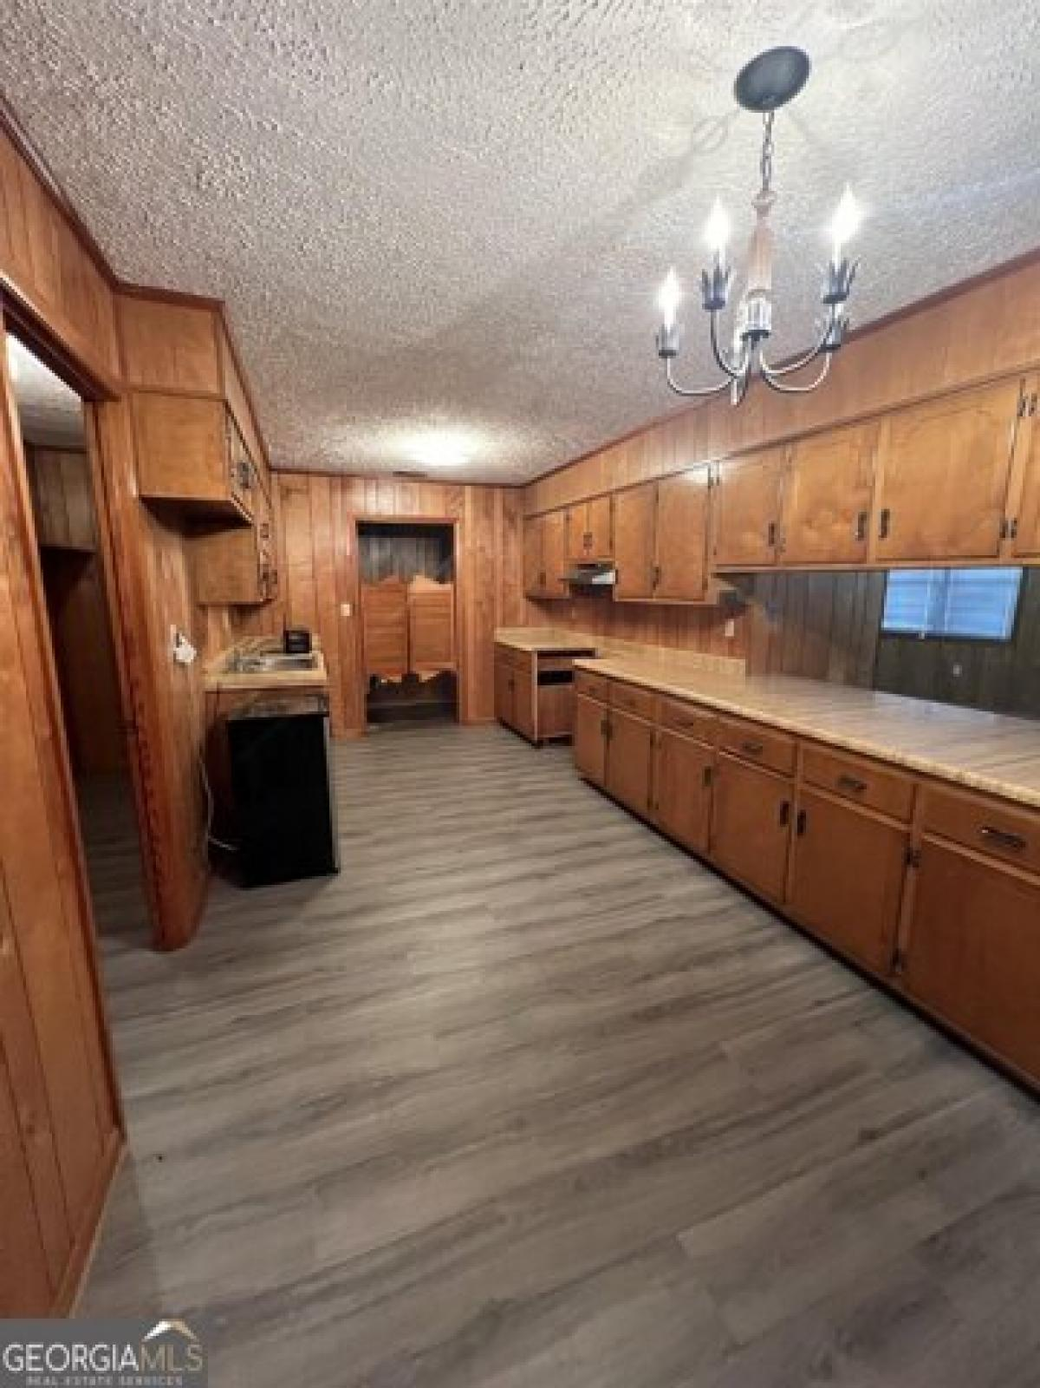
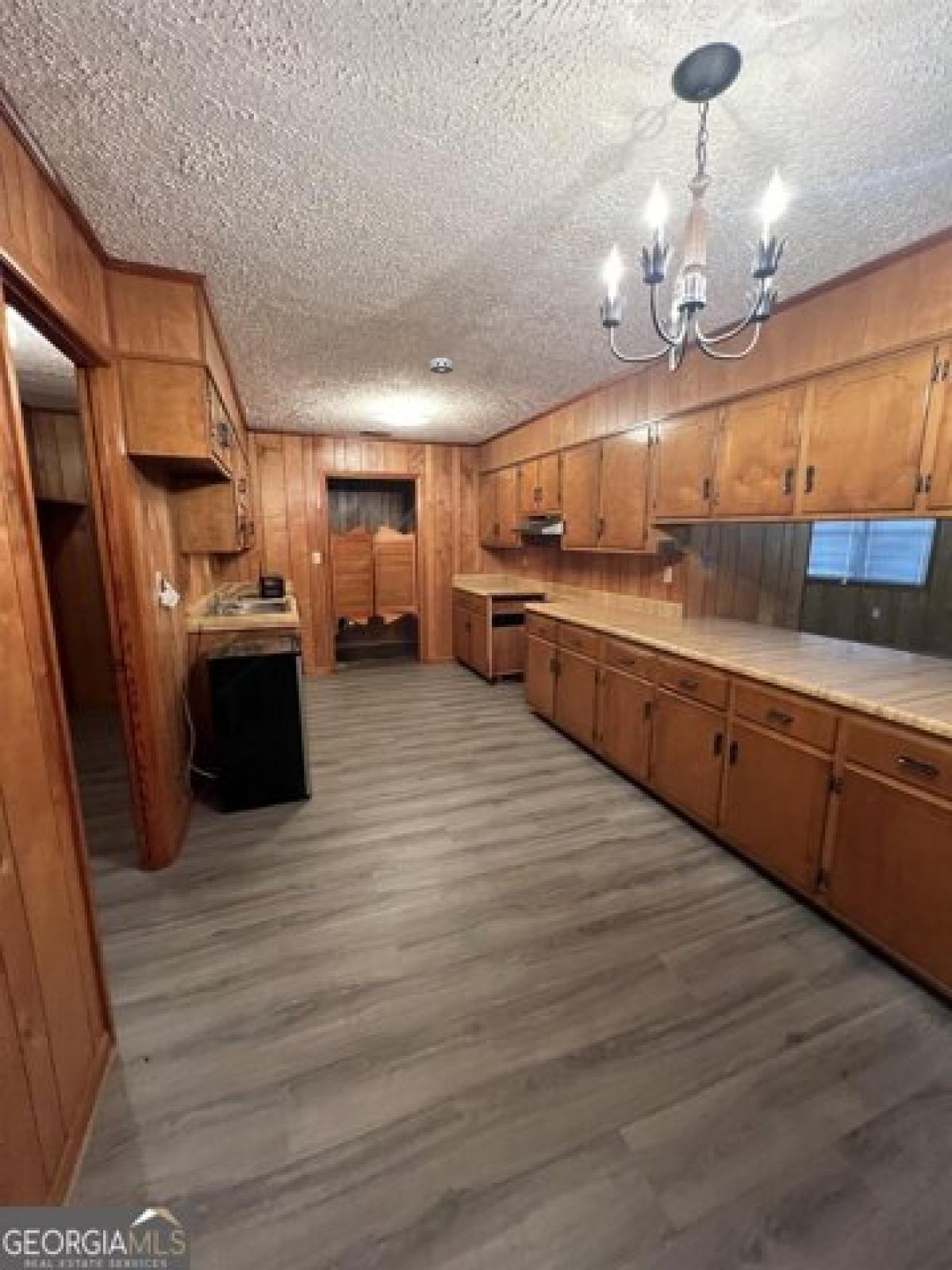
+ smoke detector [429,357,454,375]
